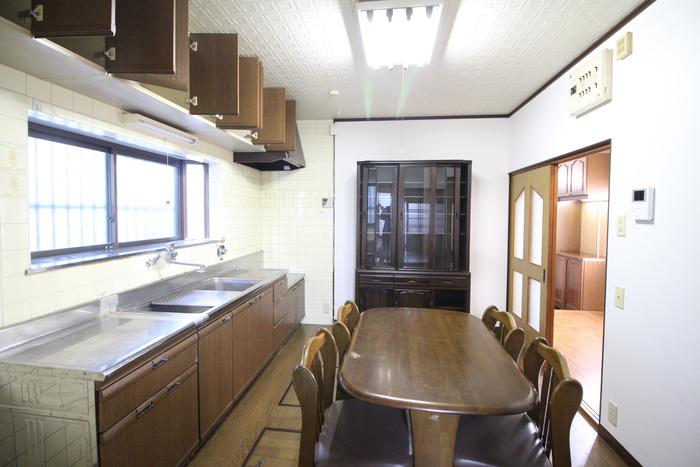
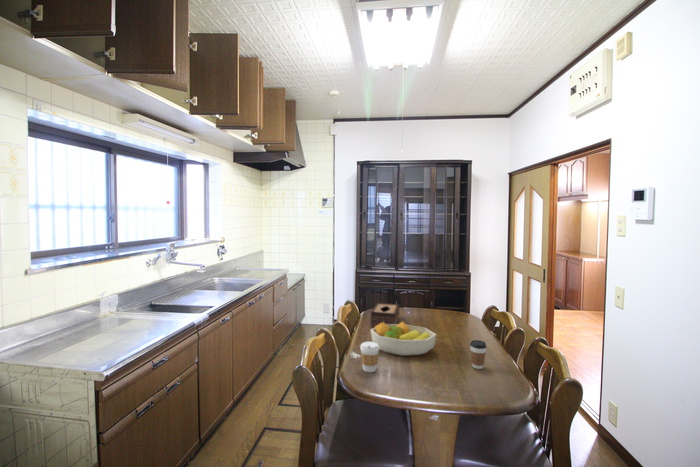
+ fruit bowl [370,321,437,357]
+ tissue box [369,302,400,328]
+ coffee cup [469,339,487,370]
+ coffee cup [359,341,380,373]
